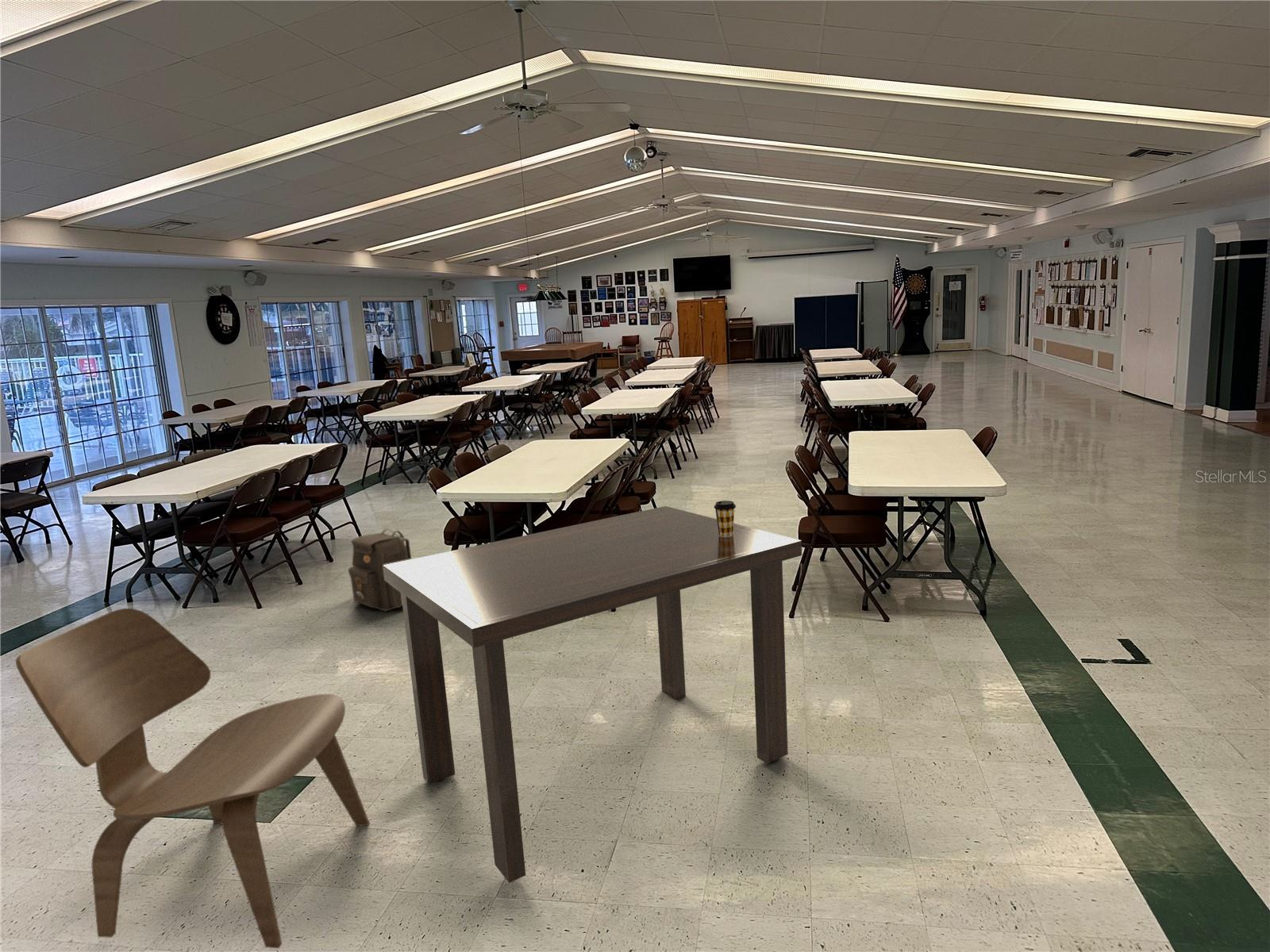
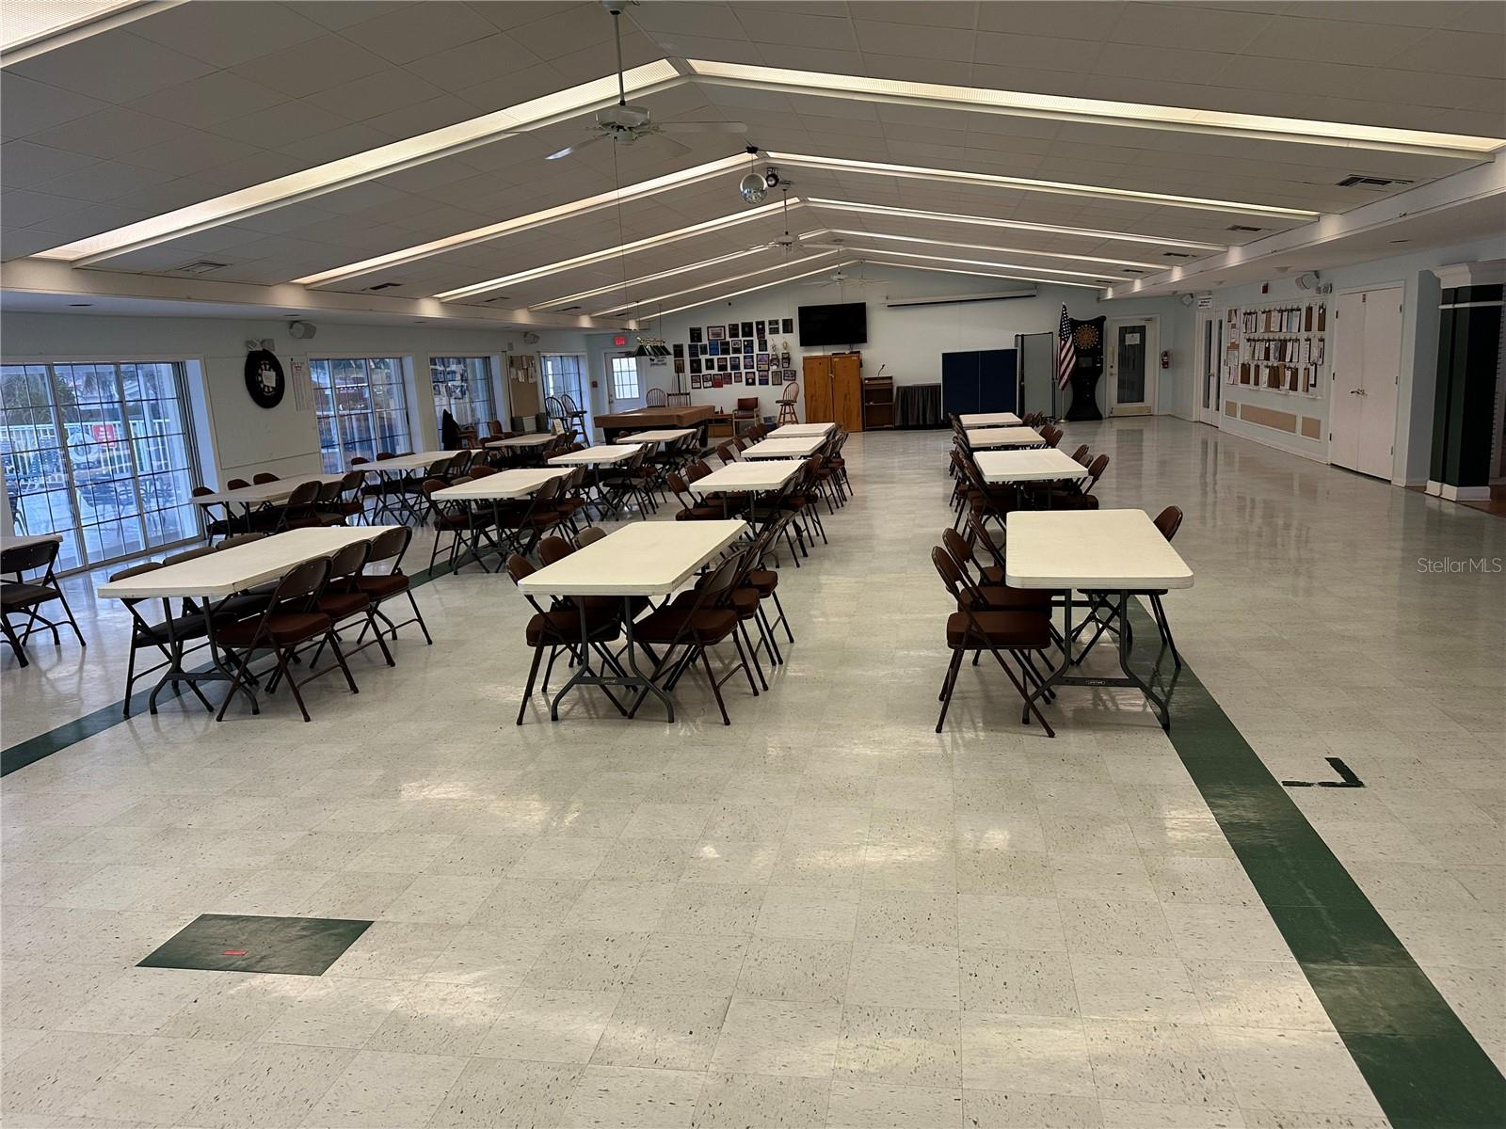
- backpack [348,528,412,612]
- coffee cup [714,500,737,537]
- chair [15,608,371,949]
- dining table [383,505,802,884]
